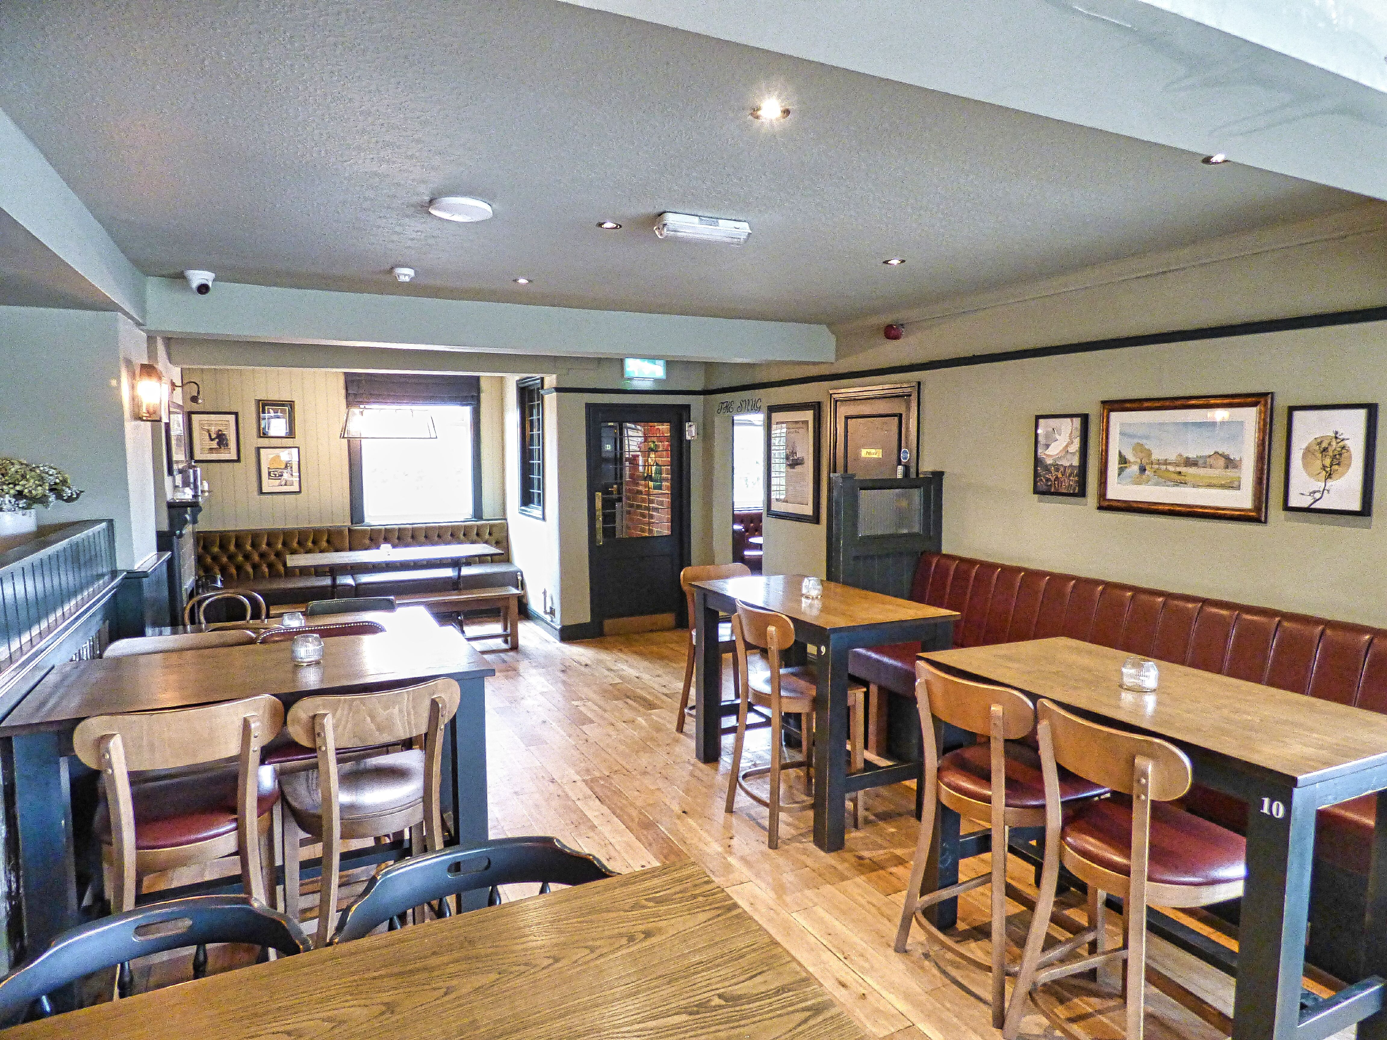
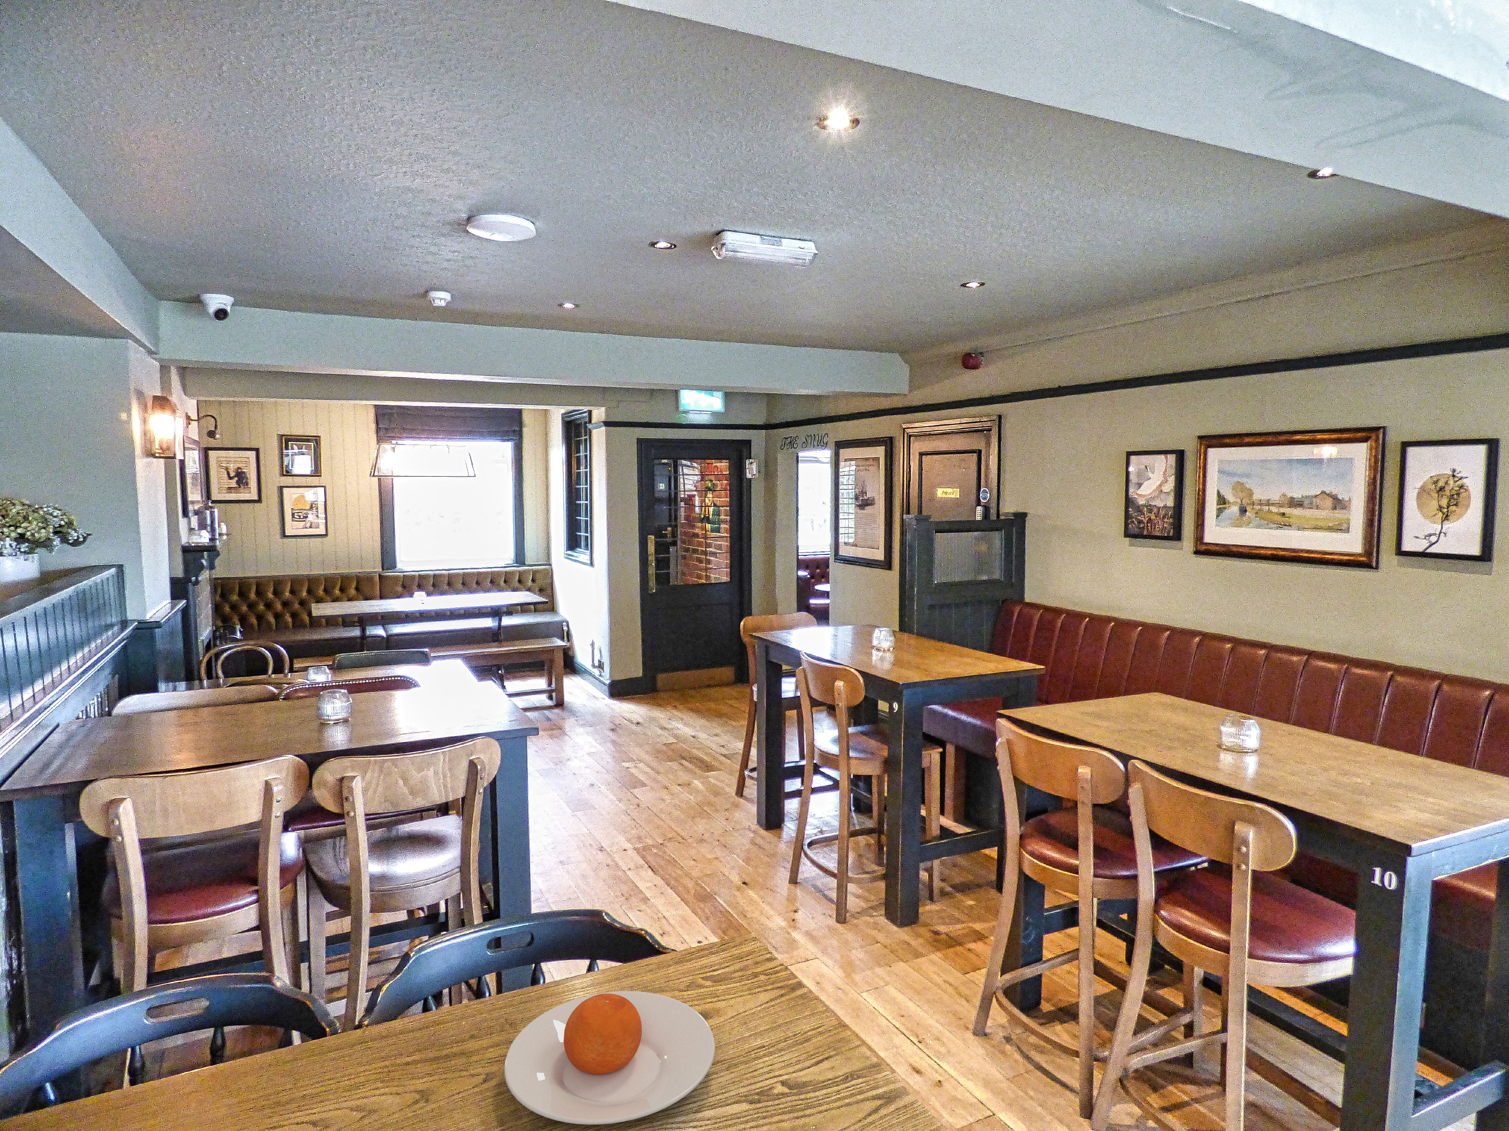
+ plate [504,991,715,1125]
